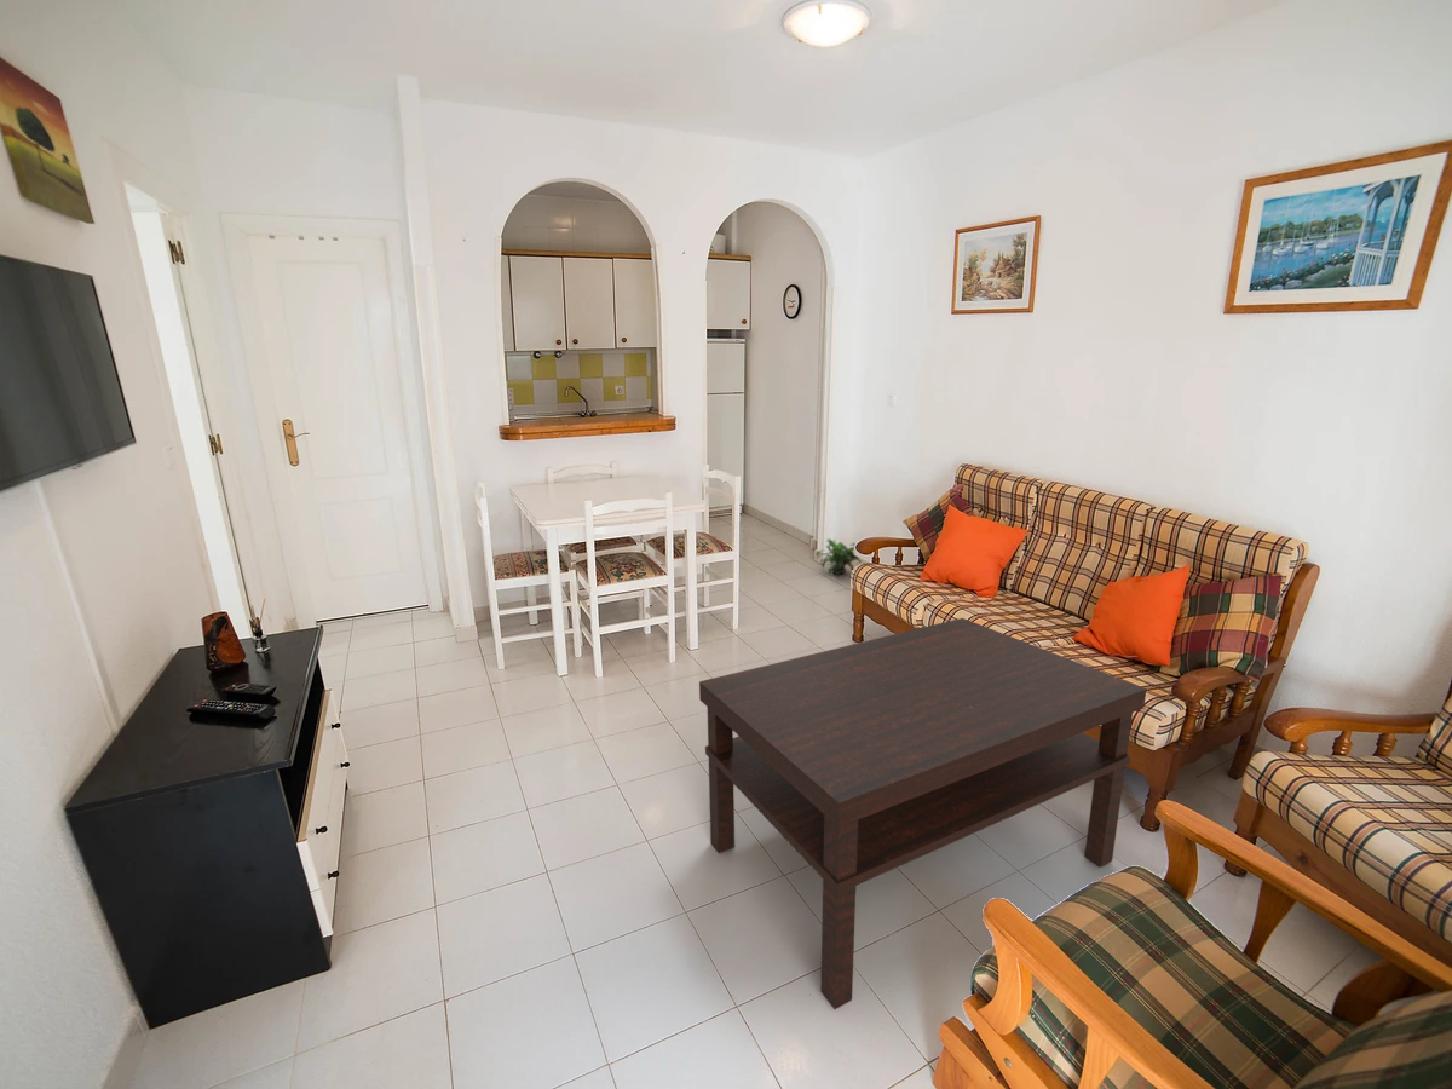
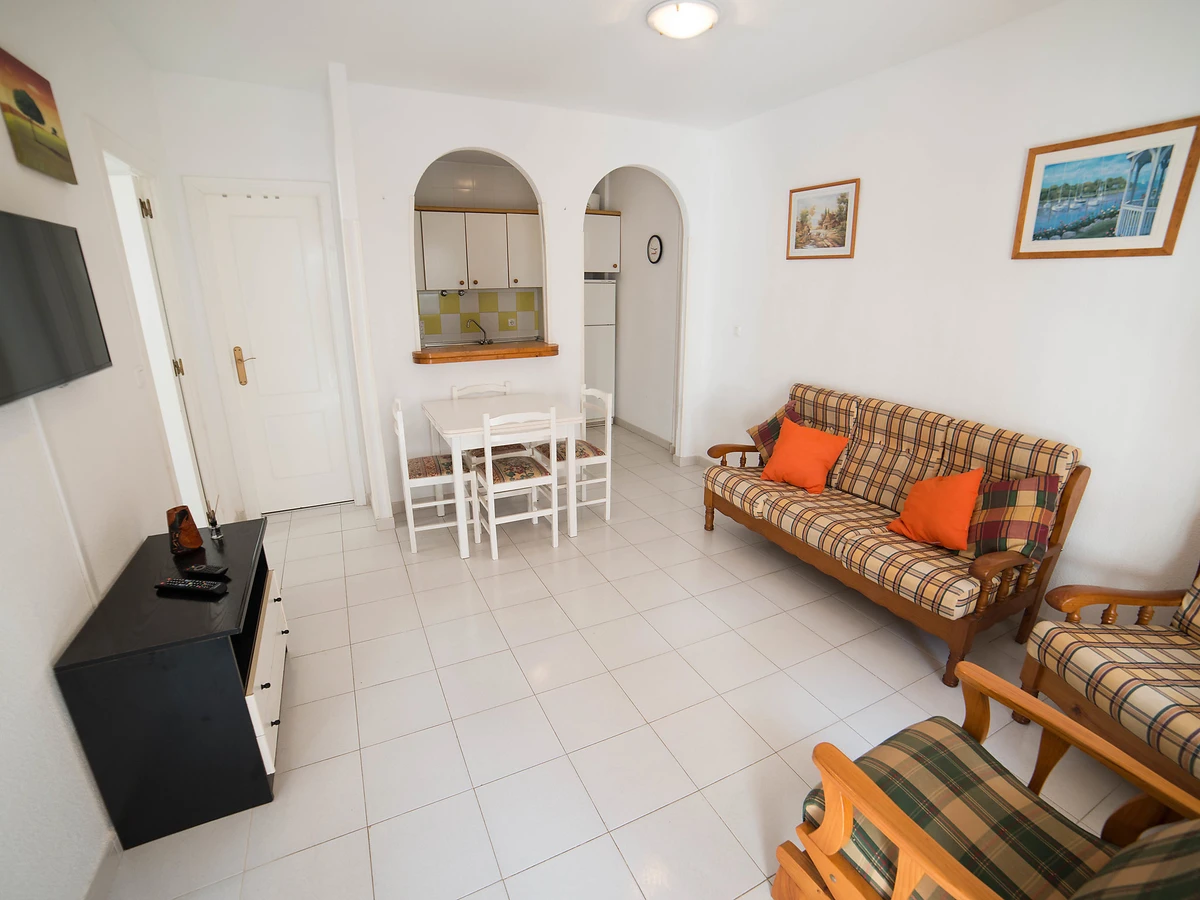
- coffee table [698,617,1148,1010]
- potted plant [814,537,863,577]
